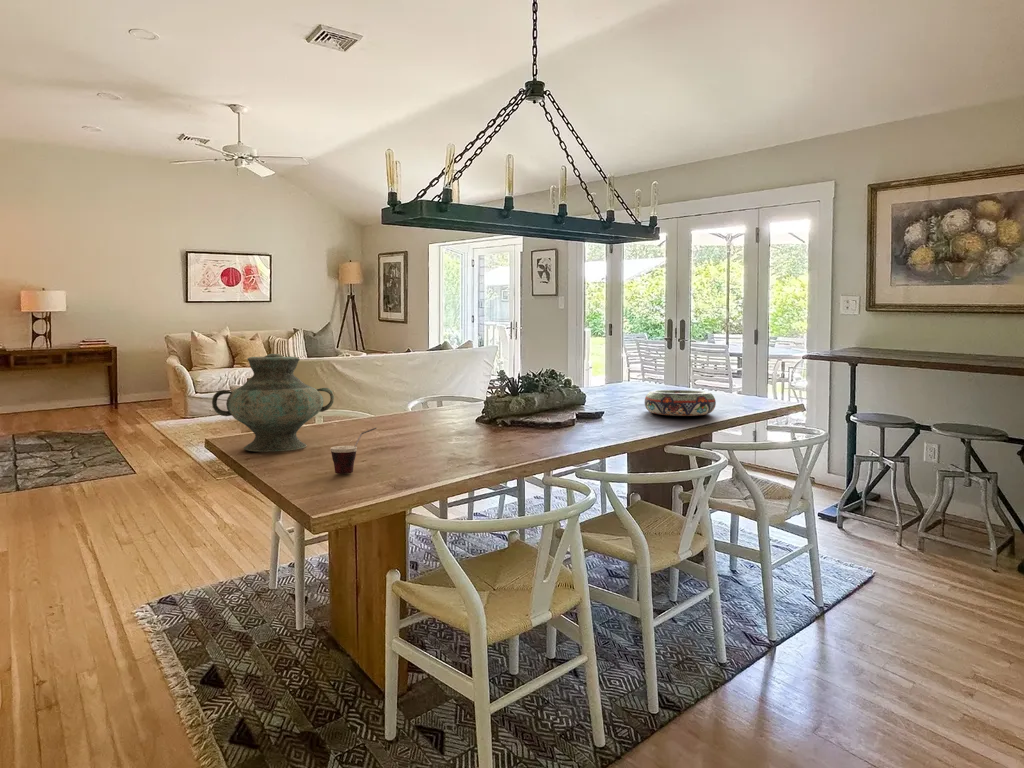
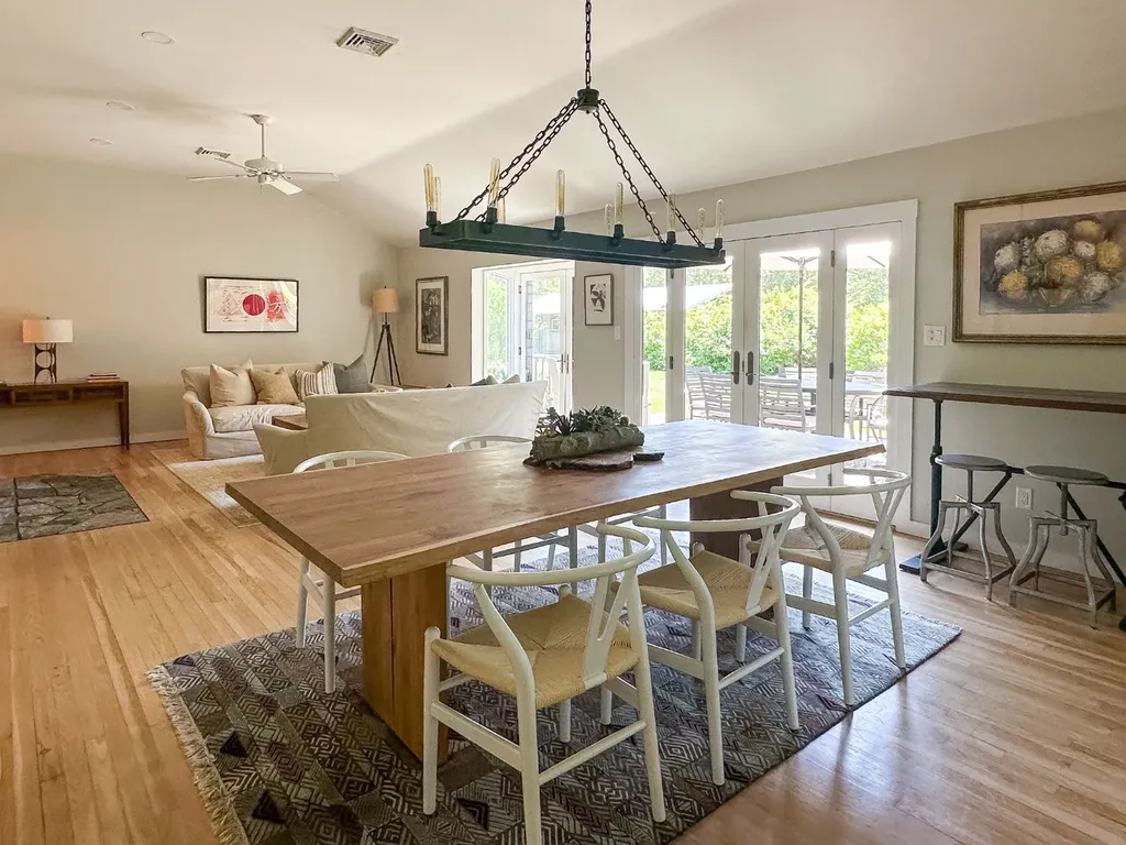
- vase [211,353,335,453]
- decorative bowl [643,389,717,417]
- cup [329,427,378,475]
